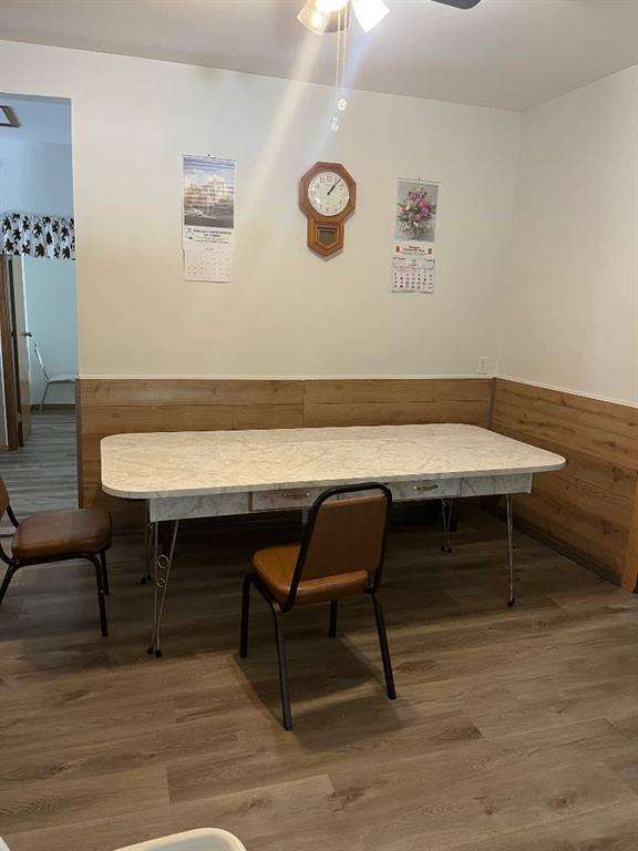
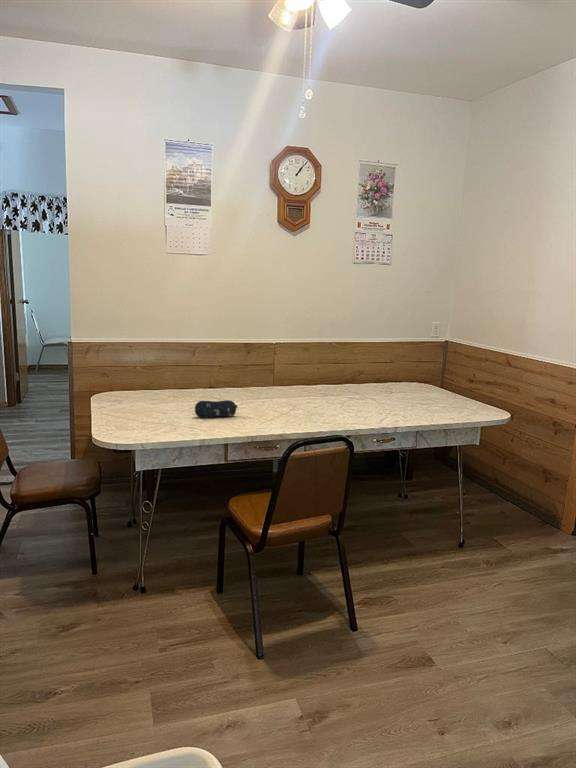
+ pencil case [193,399,238,418]
